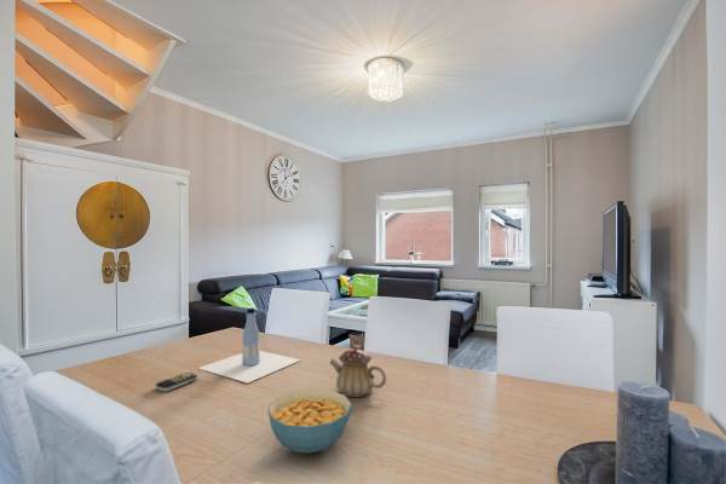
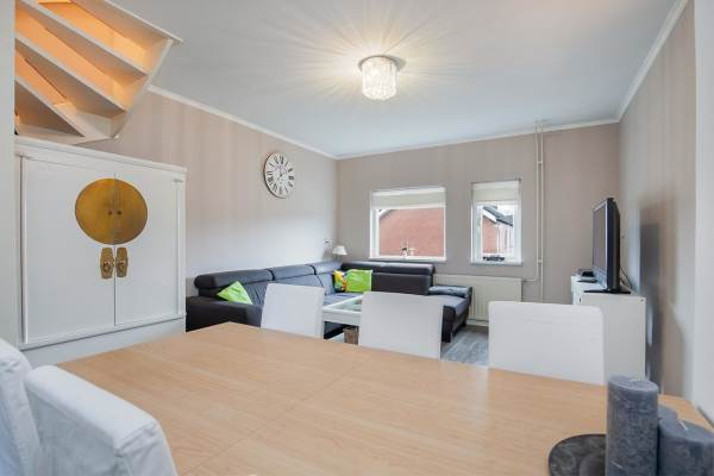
- remote control [155,370,198,392]
- teapot [329,344,387,398]
- bottle [197,307,302,385]
- cereal bowl [267,387,353,455]
